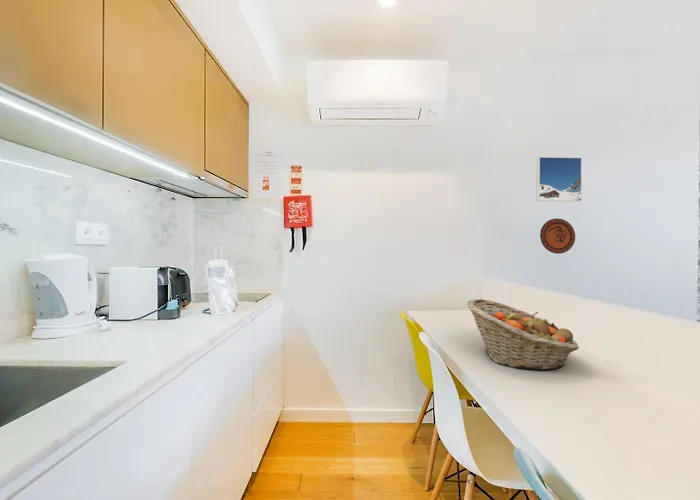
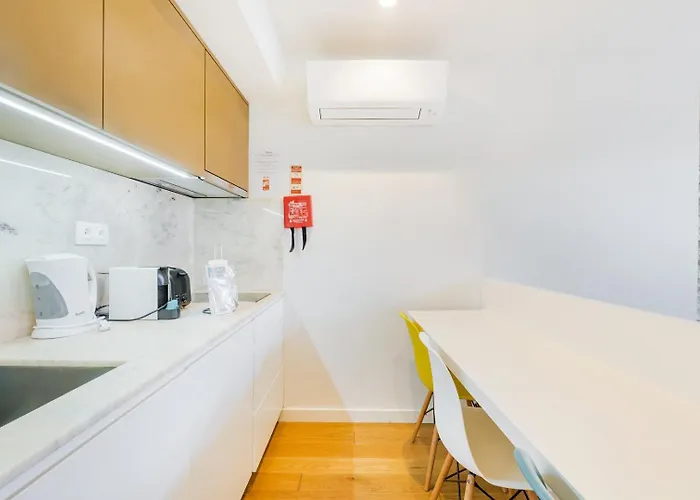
- decorative plate [539,218,576,255]
- fruit basket [466,298,580,371]
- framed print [536,156,583,203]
